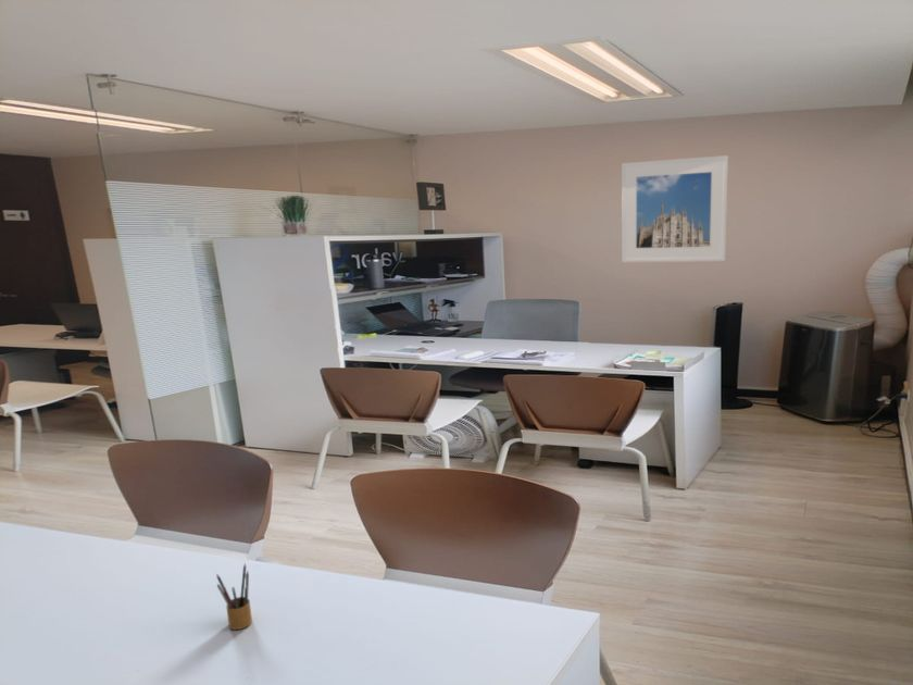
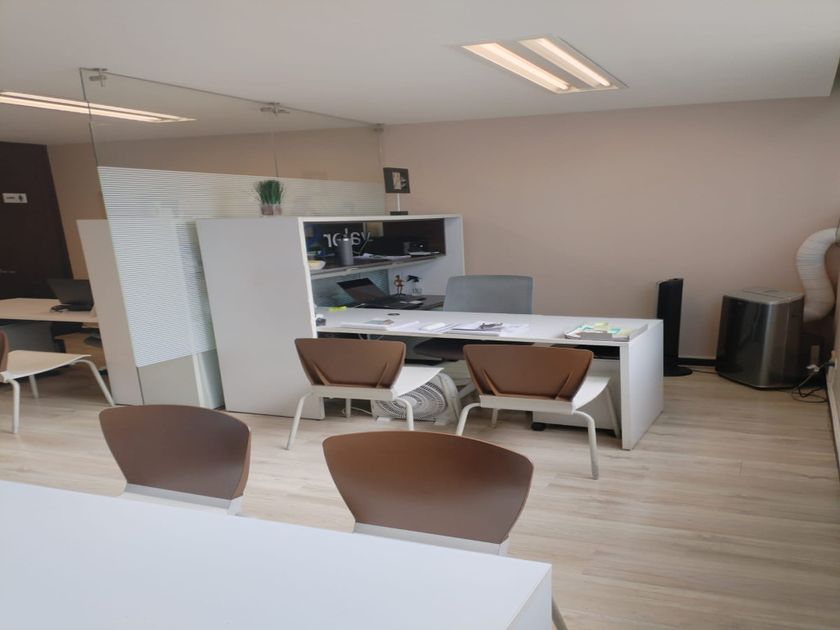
- pencil box [215,562,253,631]
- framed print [621,154,729,263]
